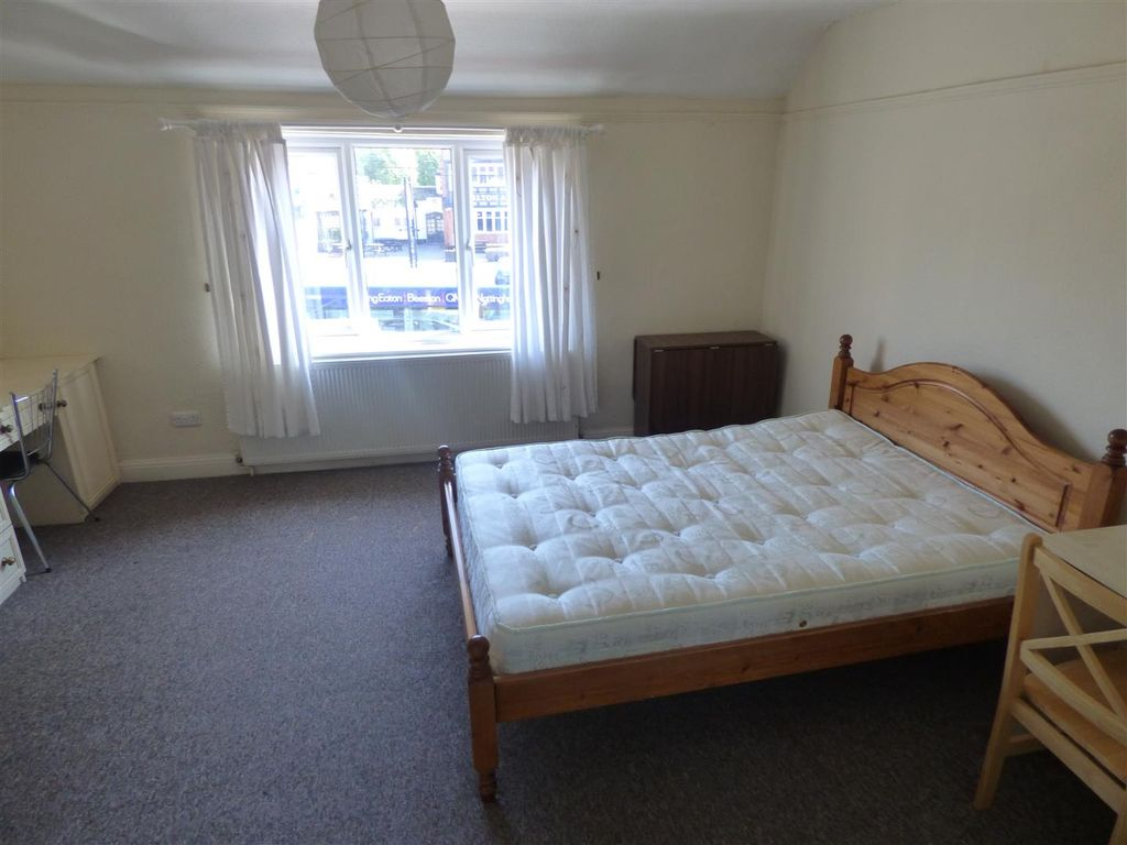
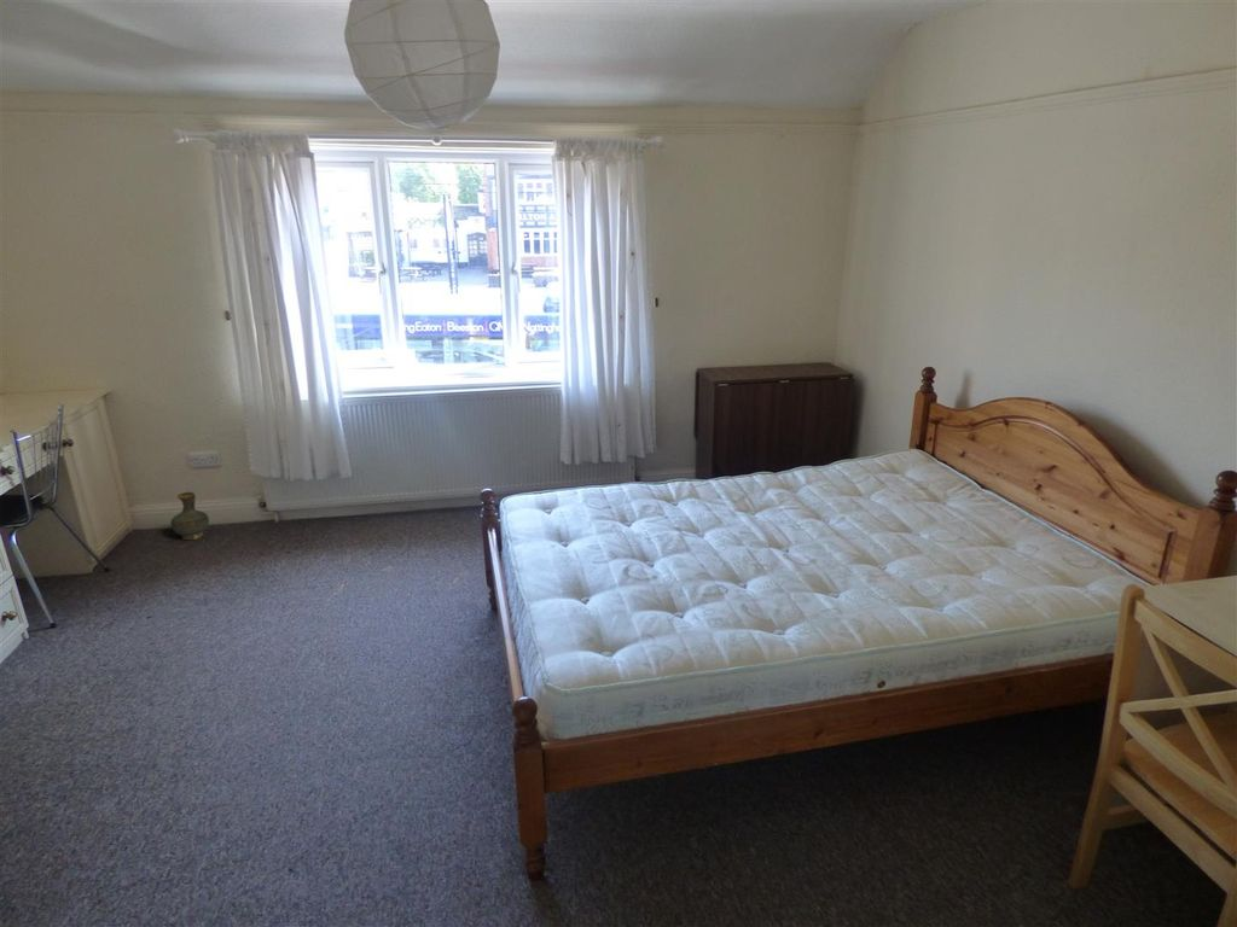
+ ceramic jug [170,491,210,541]
